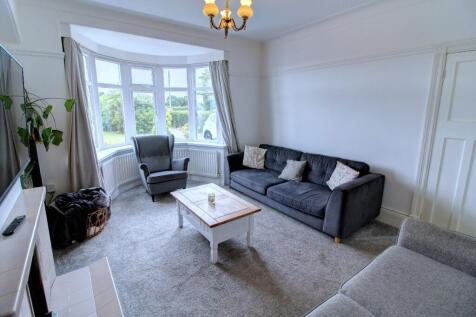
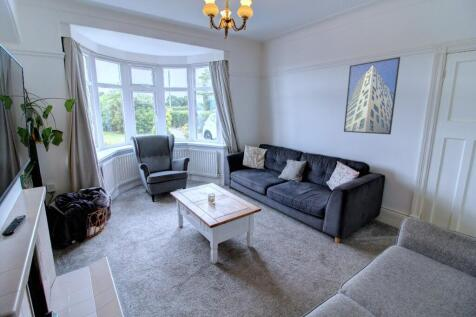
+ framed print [343,56,401,135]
